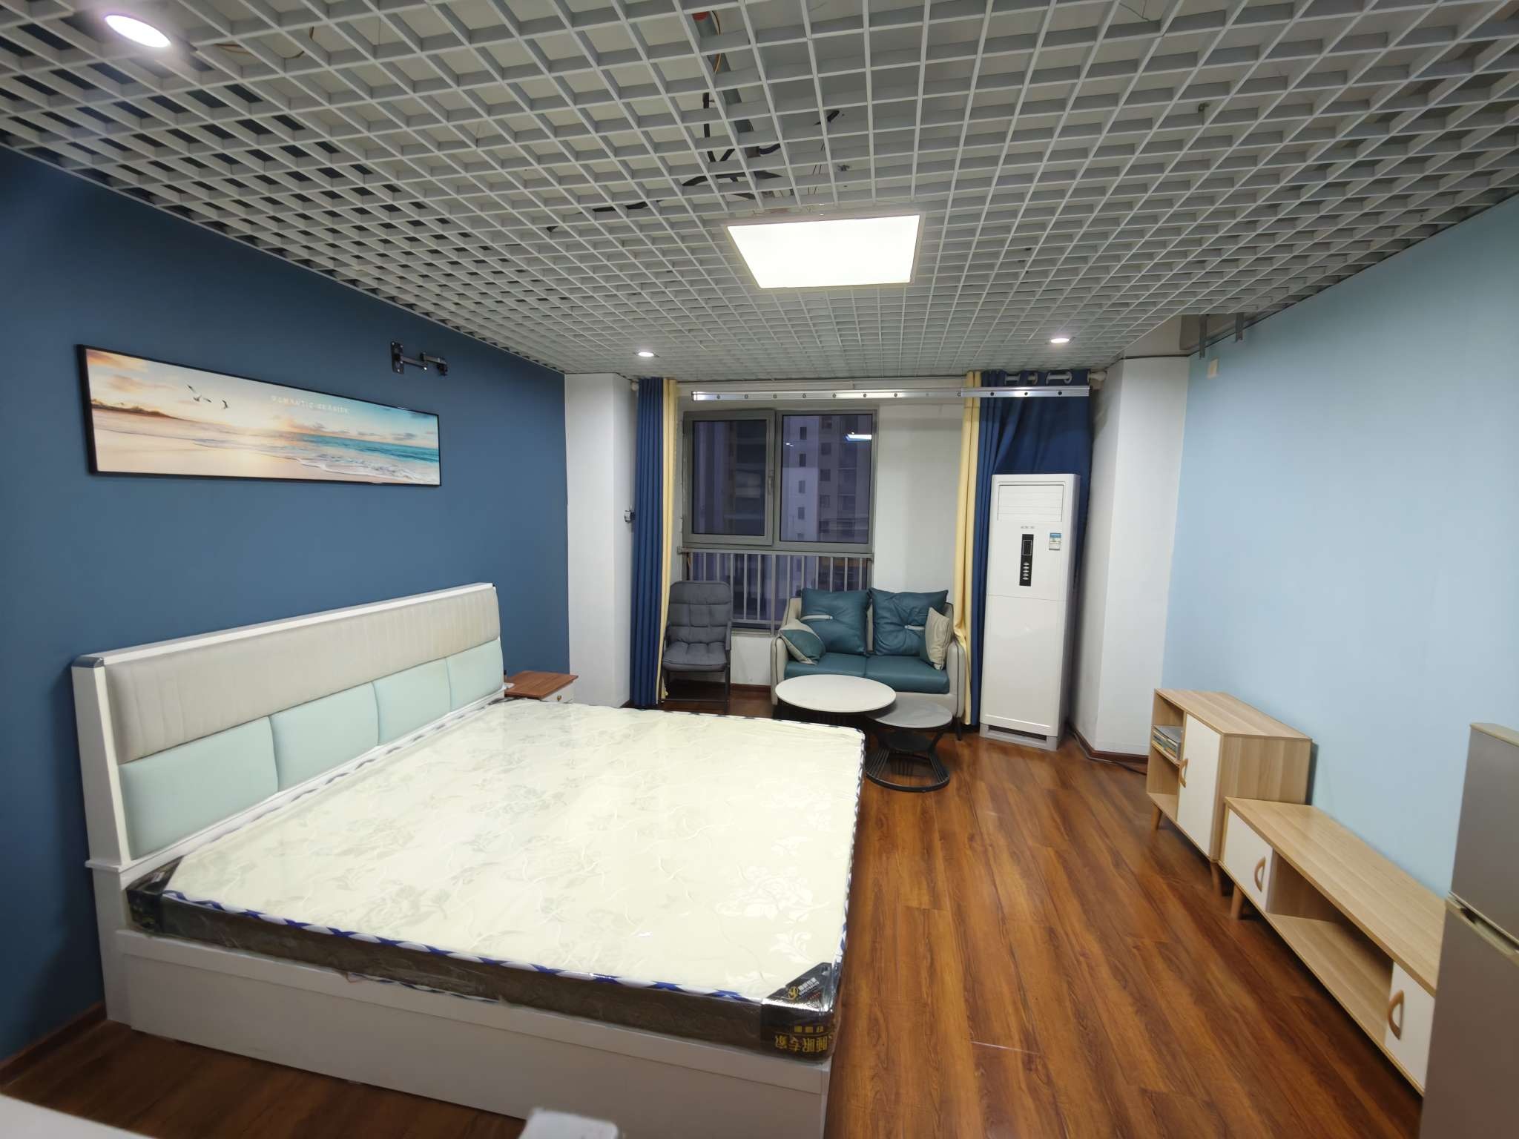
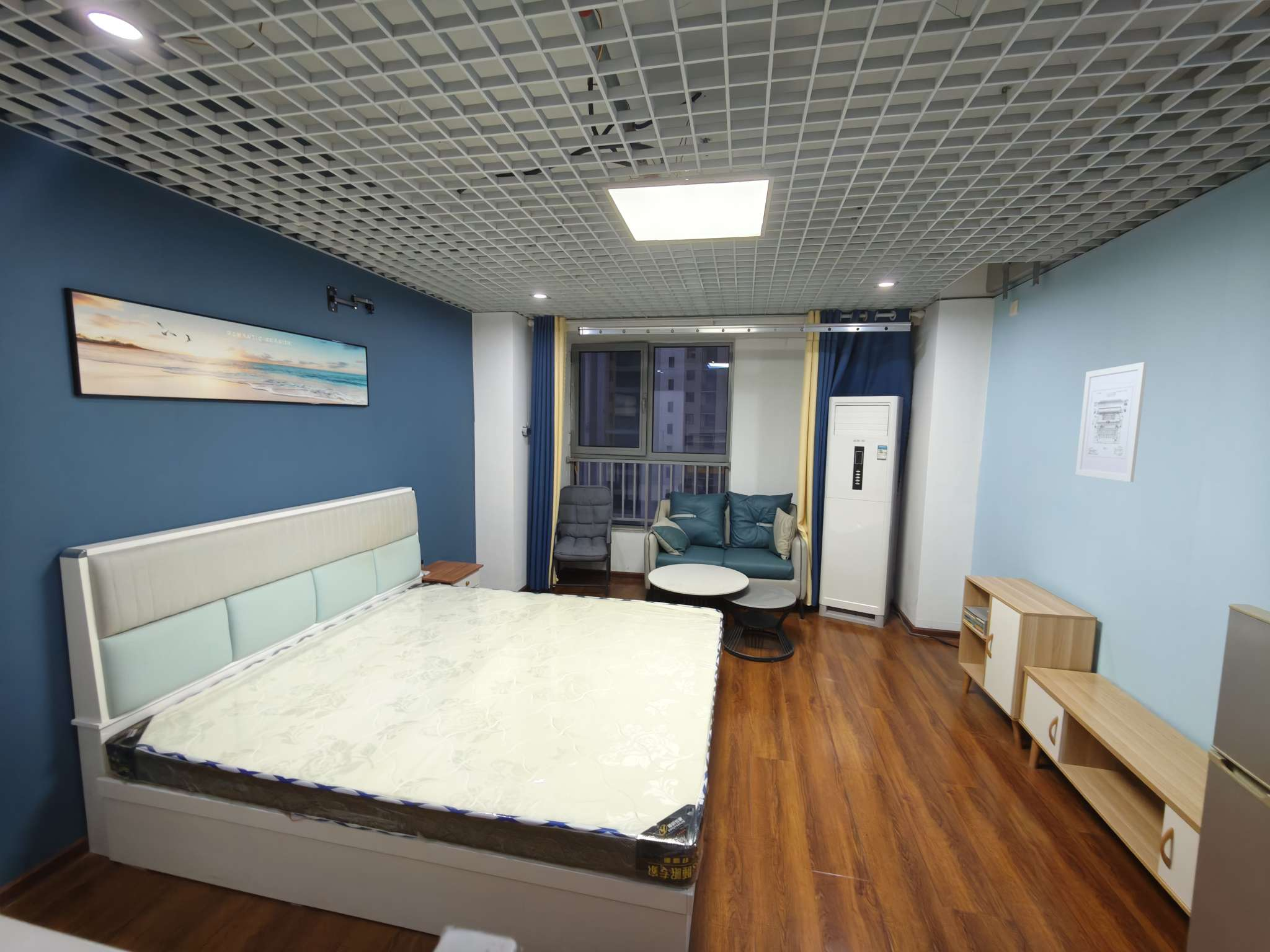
+ wall art [1075,361,1148,483]
